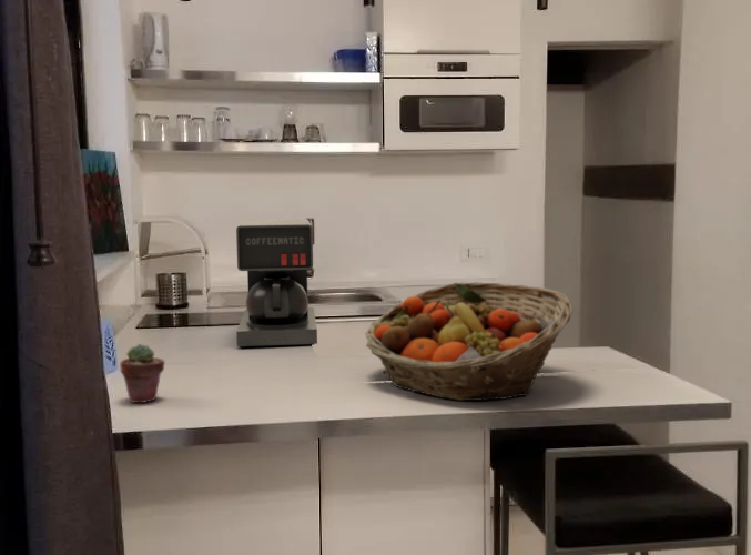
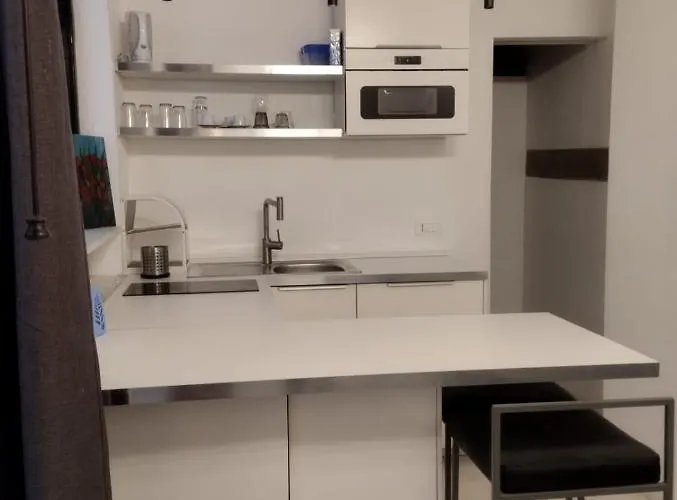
- fruit basket [364,281,574,402]
- potted succulent [119,343,165,404]
- coffee maker [235,219,318,350]
